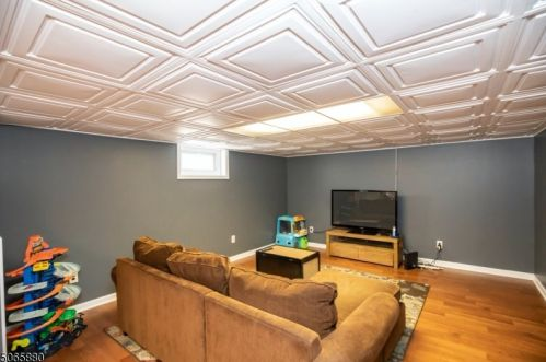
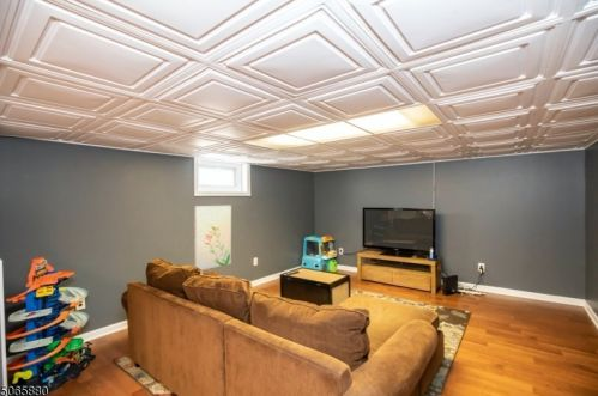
+ wall art [193,205,232,272]
